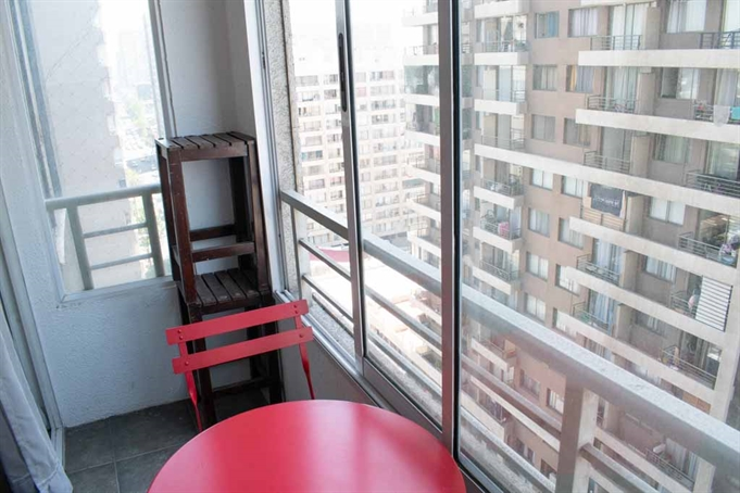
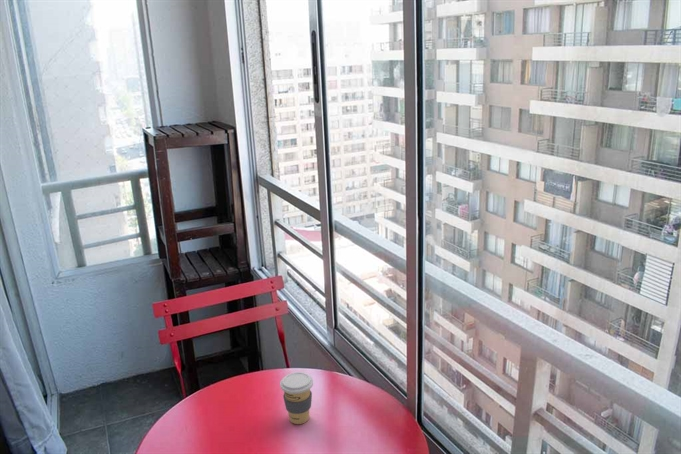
+ coffee cup [279,371,314,425]
